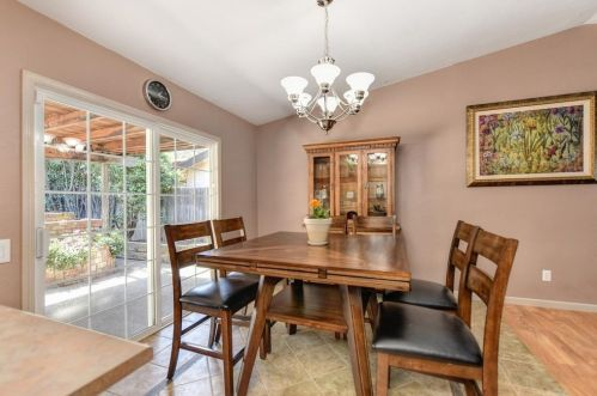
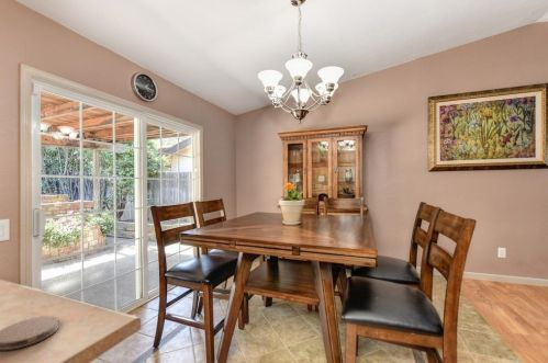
+ coaster [0,315,60,351]
